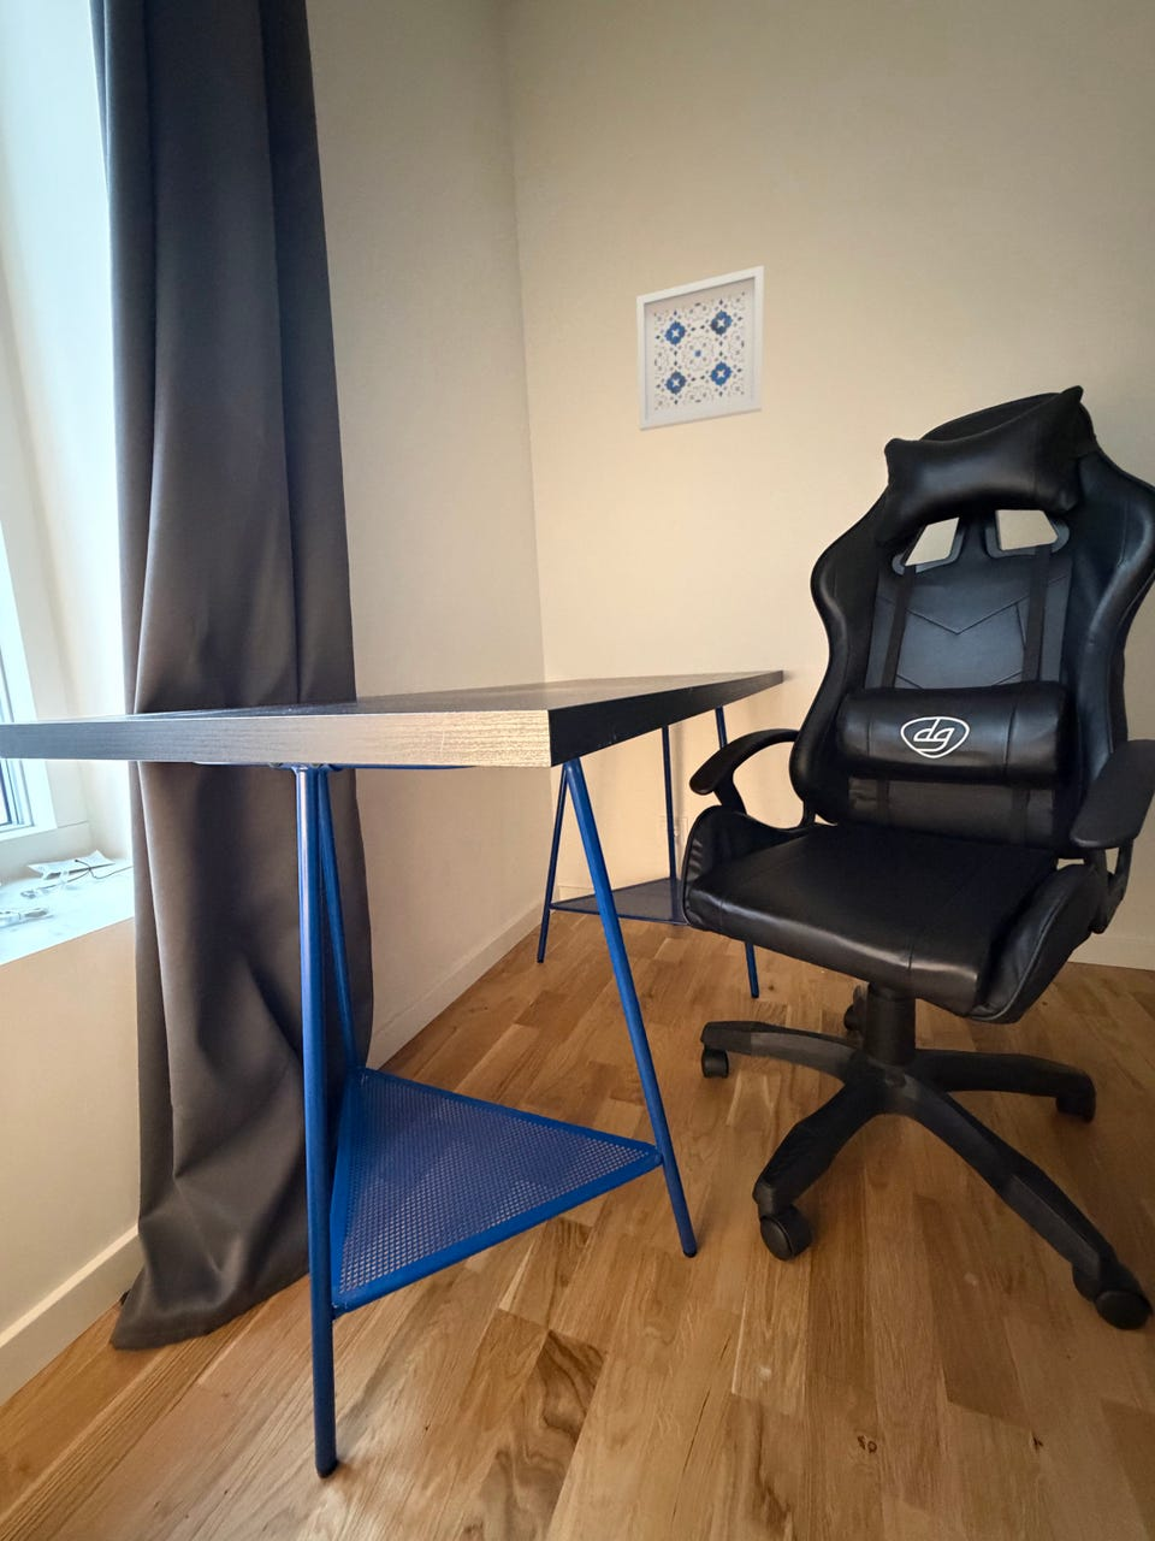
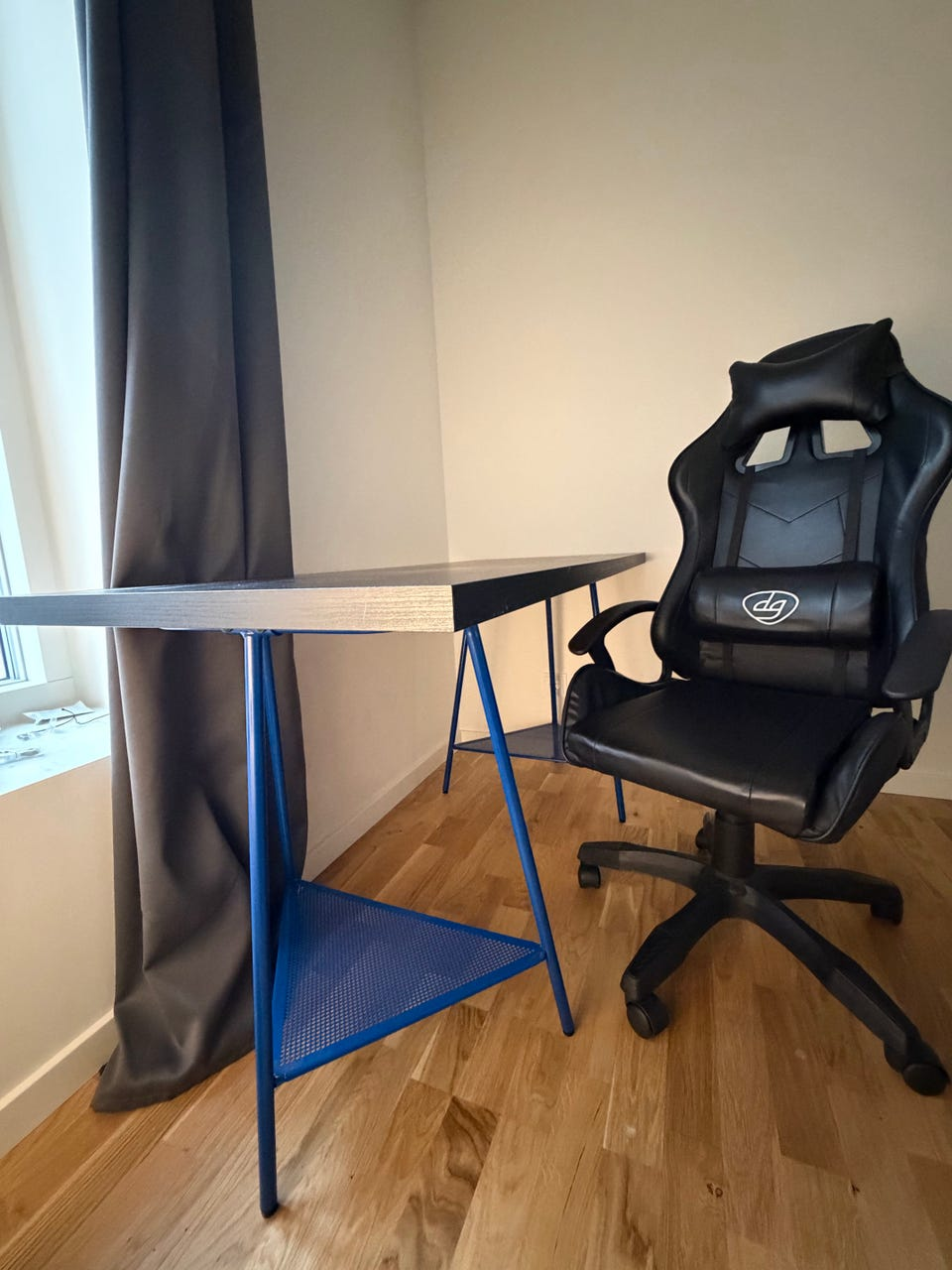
- wall art [636,265,766,432]
